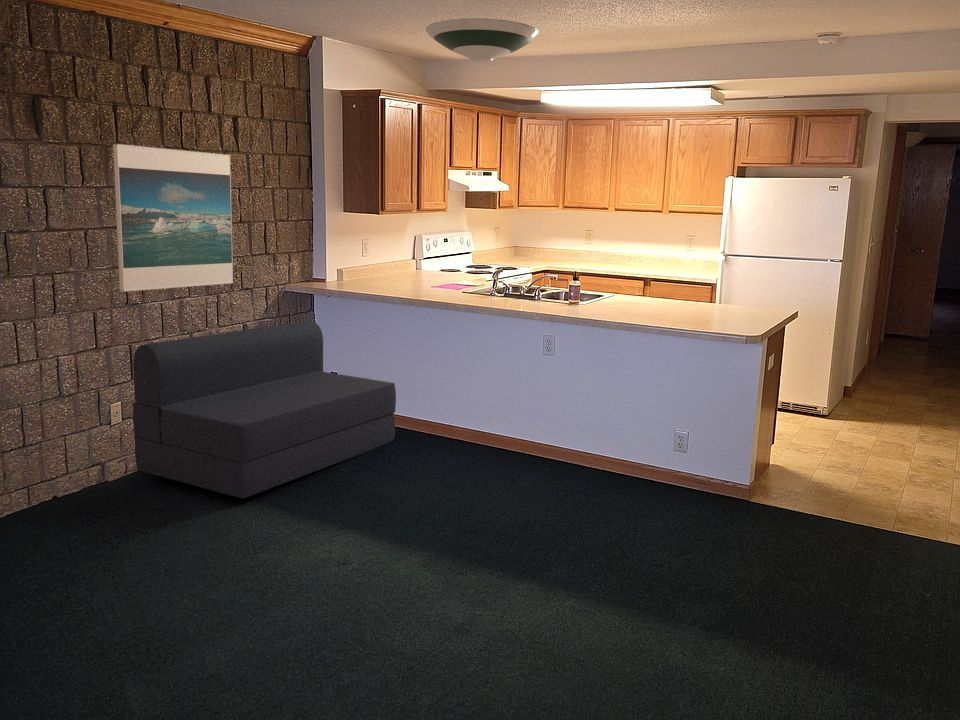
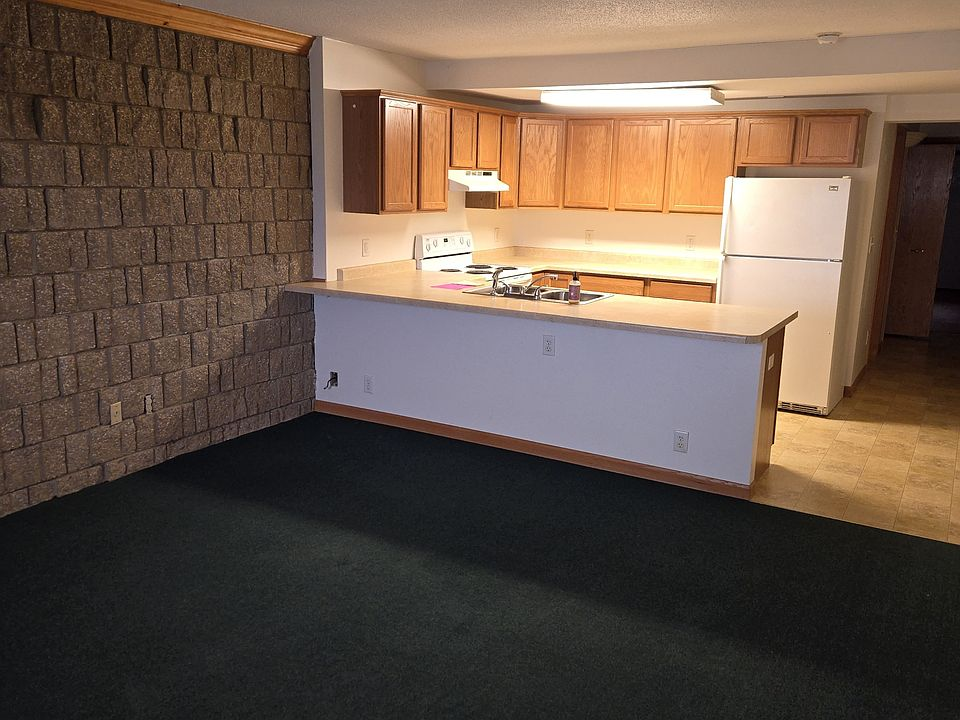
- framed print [112,143,234,293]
- sofa [132,320,397,499]
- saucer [425,17,540,63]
